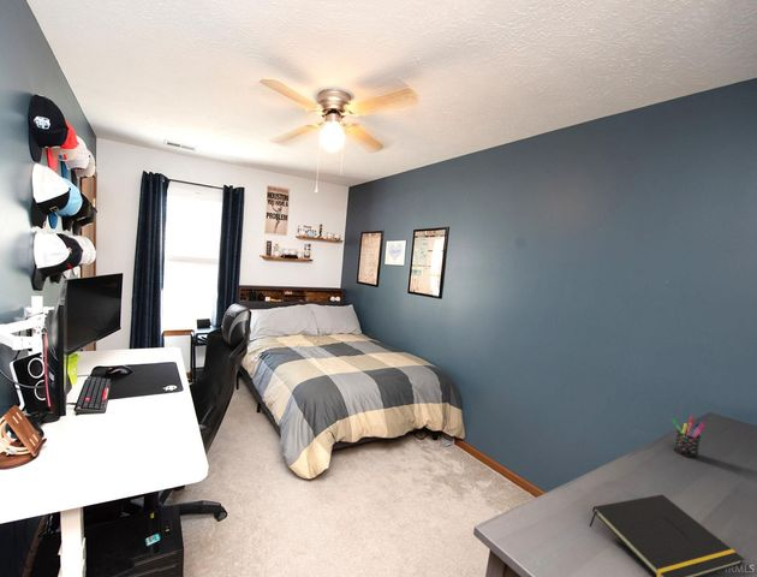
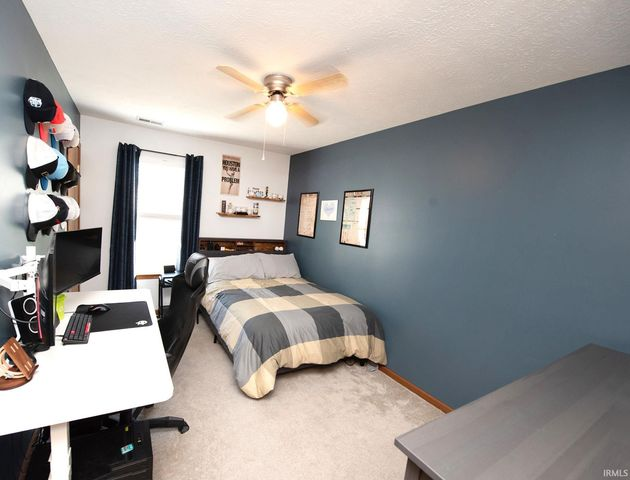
- notepad [589,494,745,577]
- pen holder [672,415,707,460]
